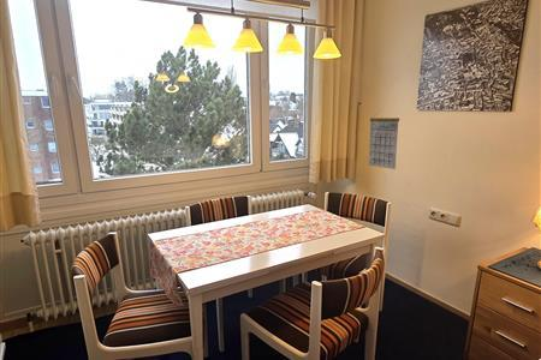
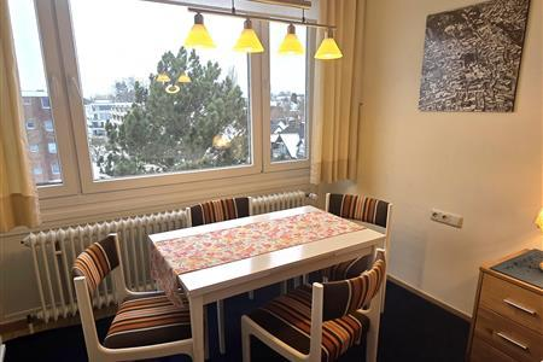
- calendar [368,107,400,170]
